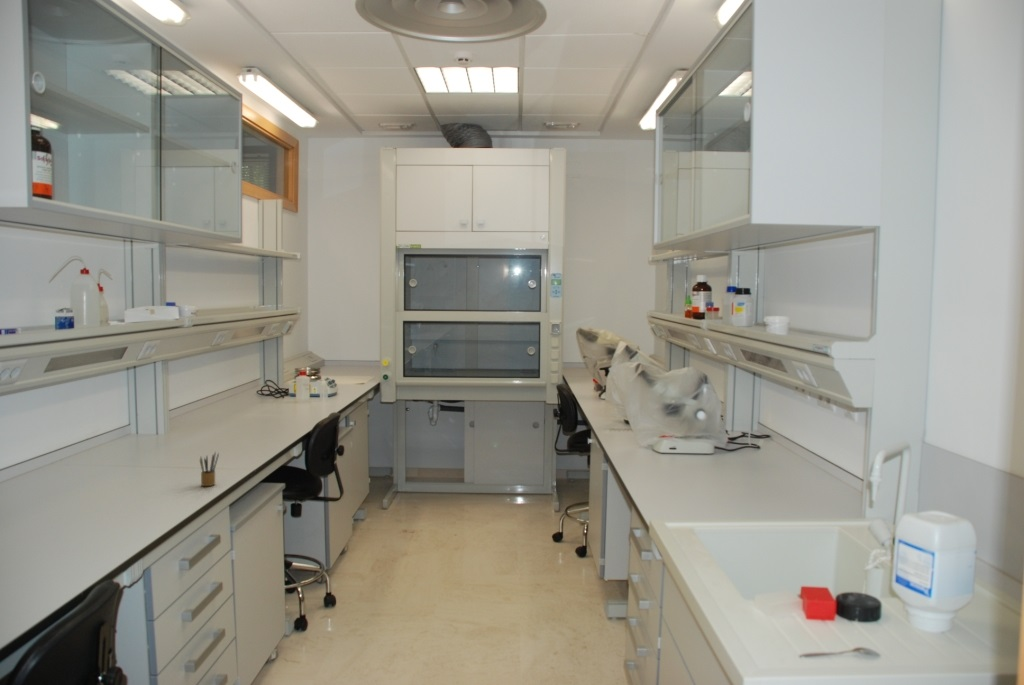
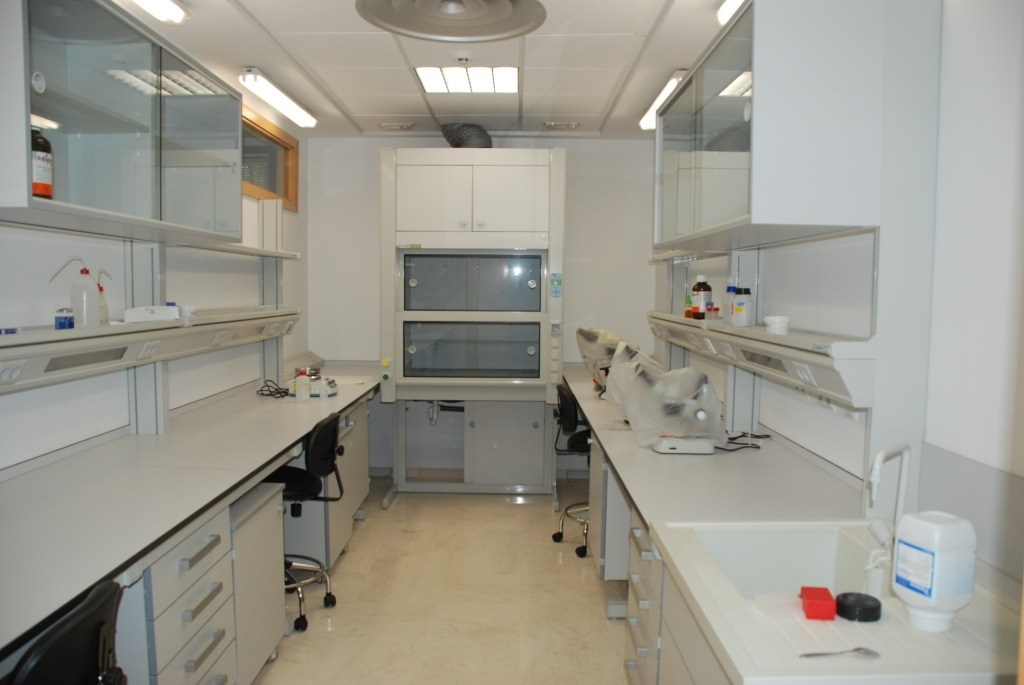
- pencil box [199,450,220,487]
